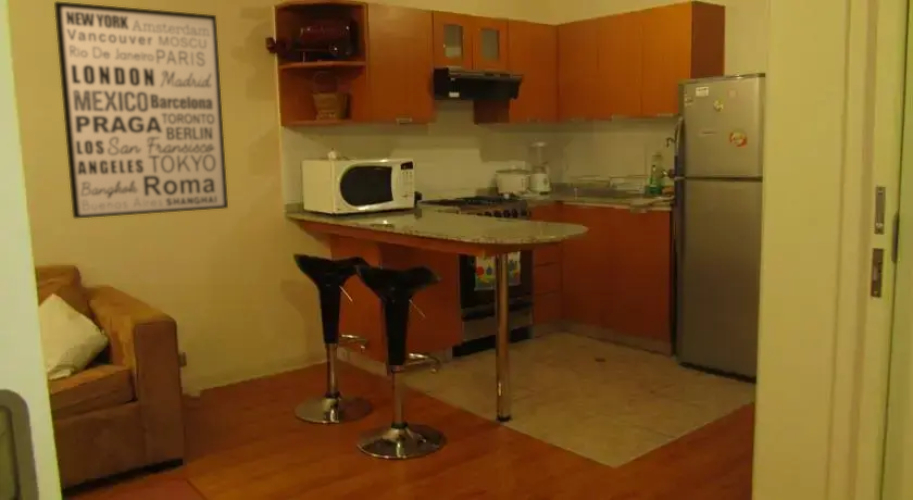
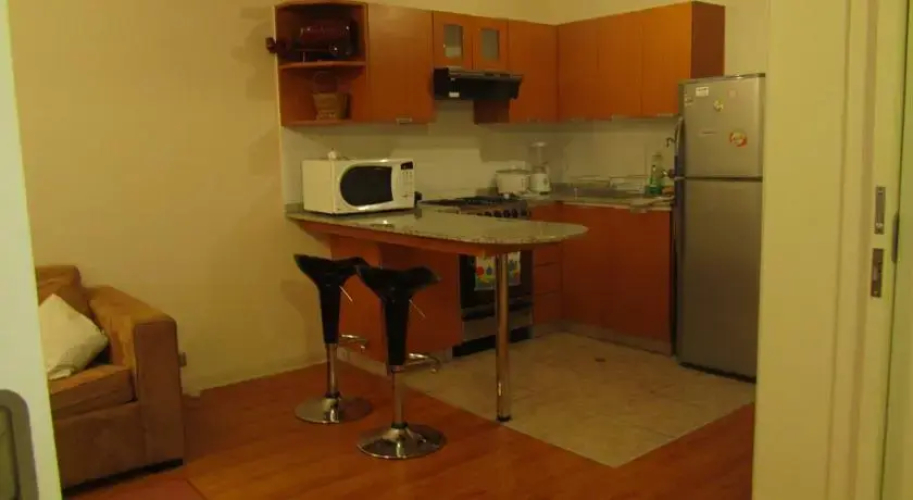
- wall art [53,0,229,219]
